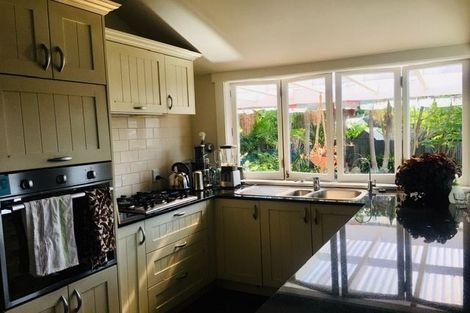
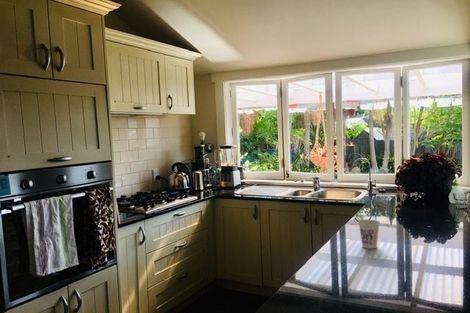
+ cup [357,219,380,250]
